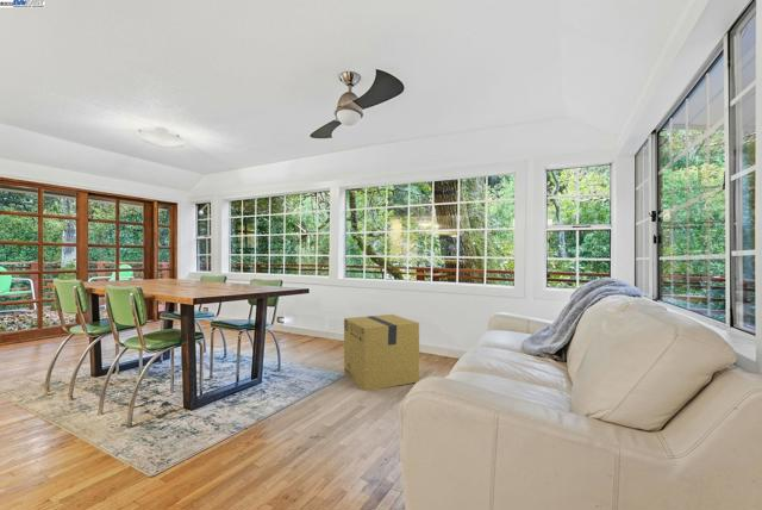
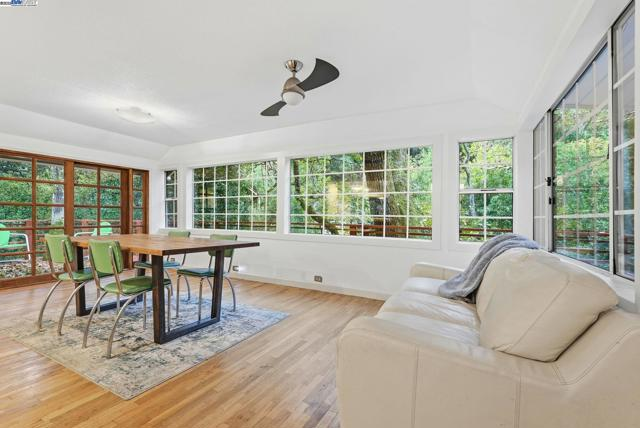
- cardboard box [343,313,420,392]
